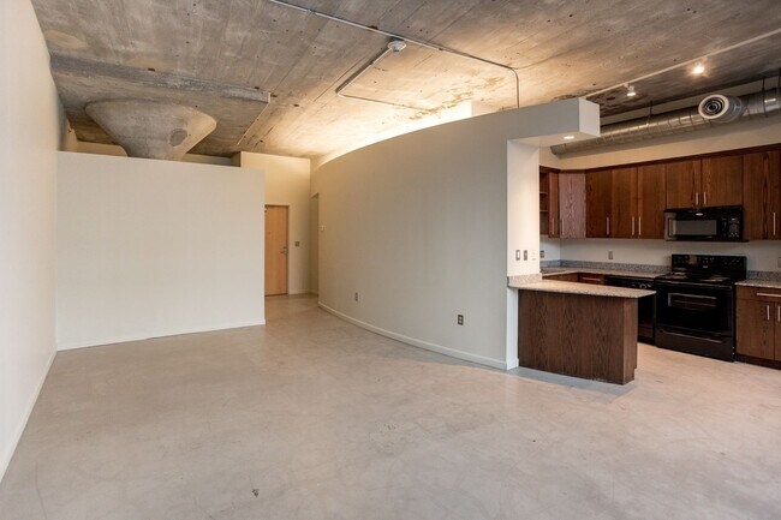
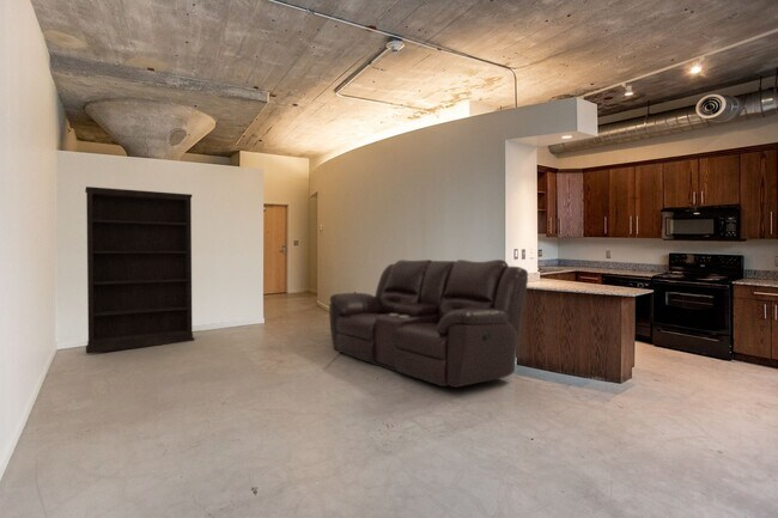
+ sofa [328,258,529,389]
+ bookshelf [84,185,195,354]
